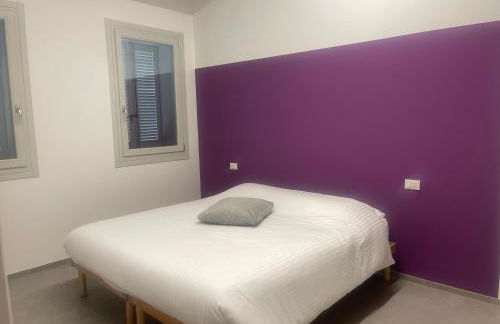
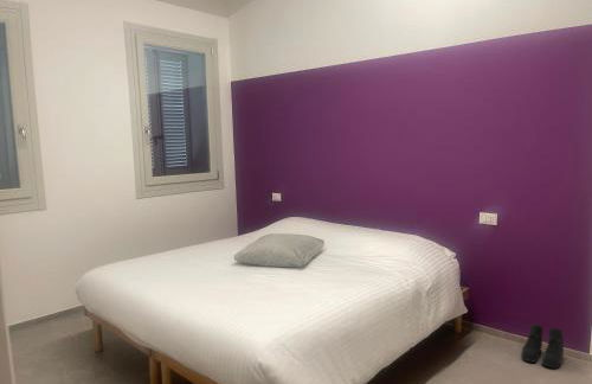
+ boots [520,322,565,370]
